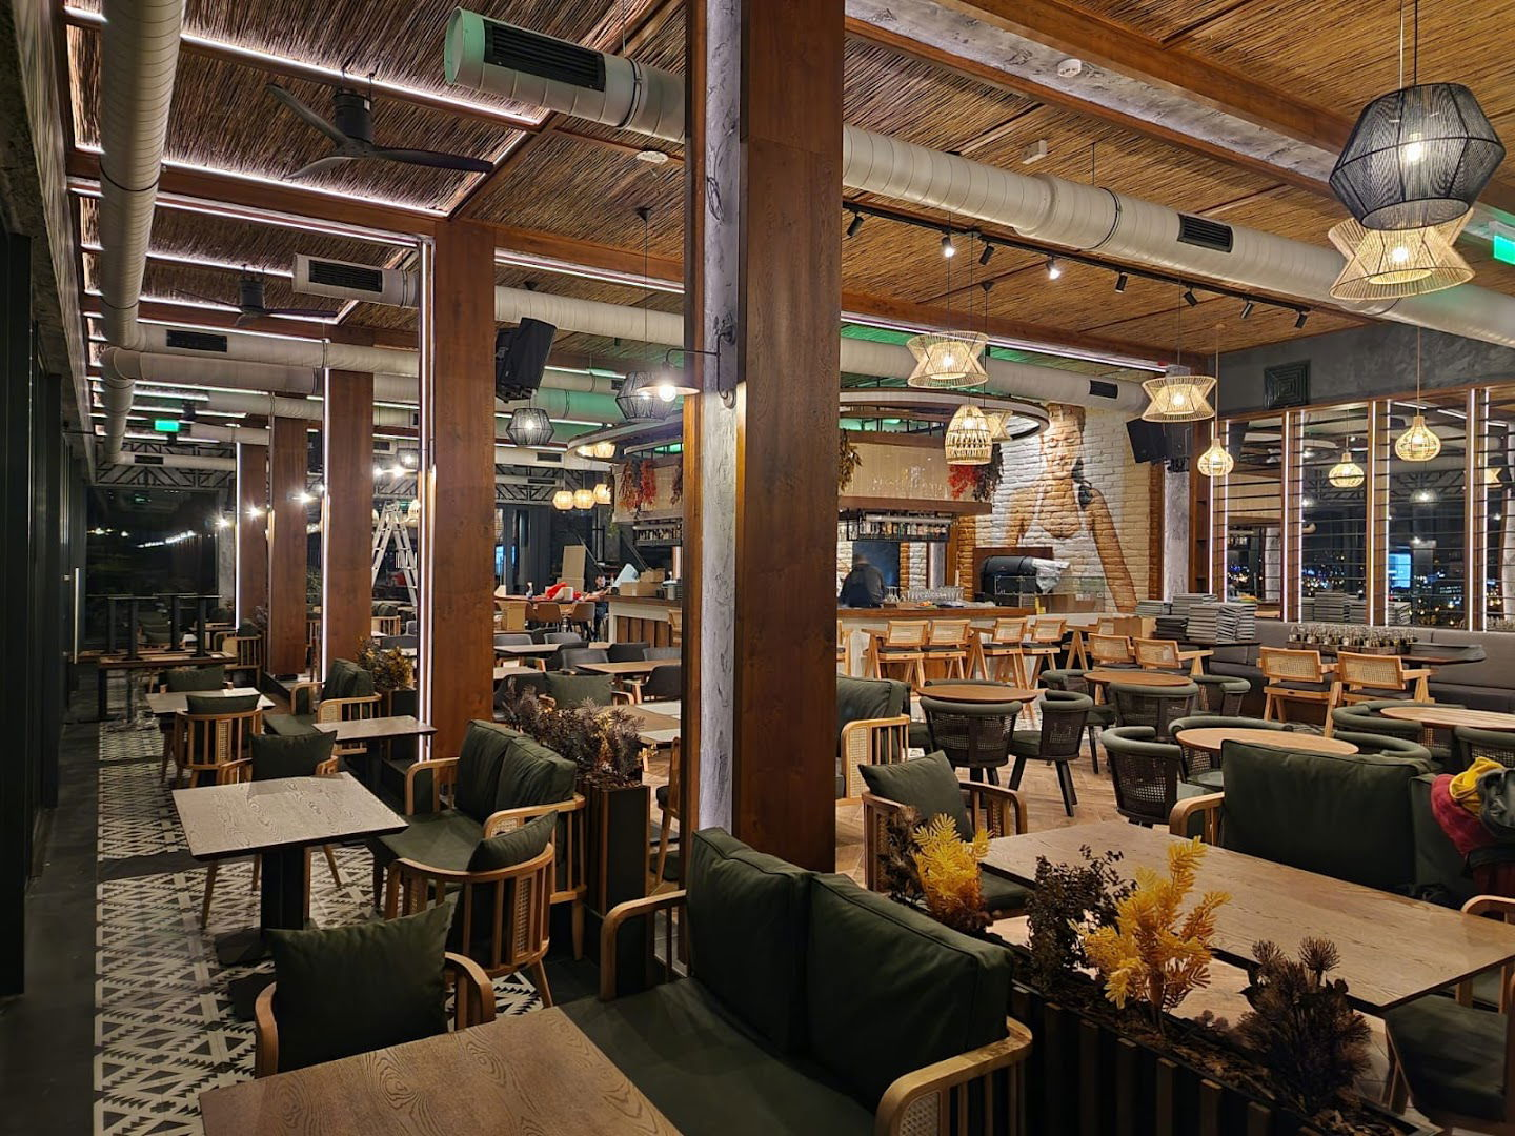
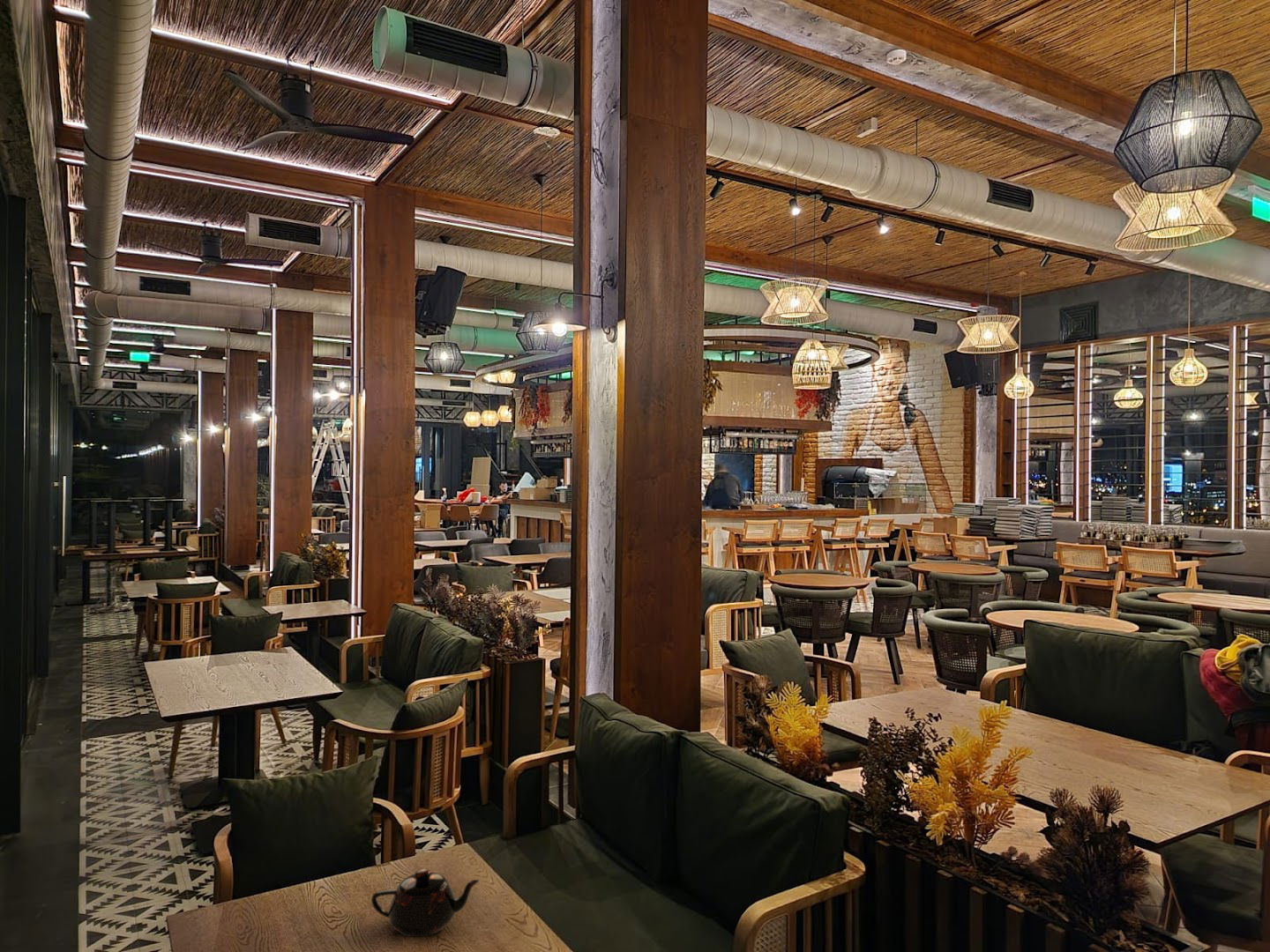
+ teapot [370,867,481,938]
